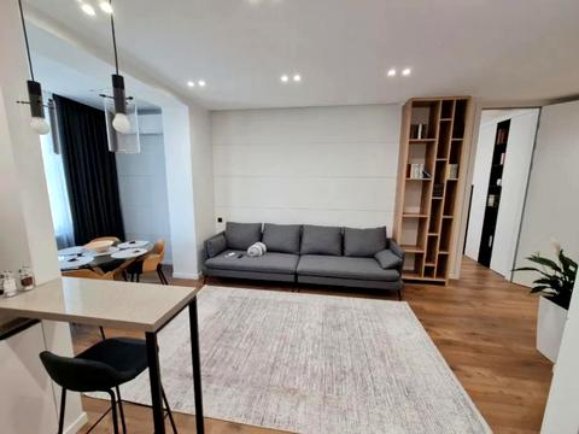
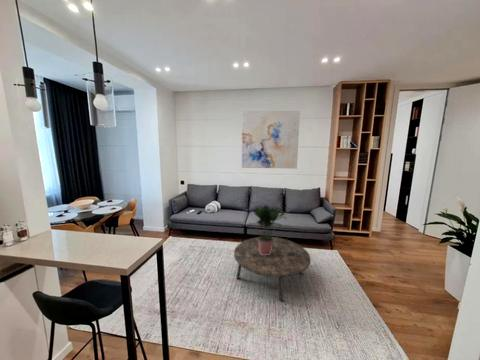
+ coffee table [233,236,312,302]
+ wall art [241,110,301,170]
+ potted plant [252,203,288,255]
